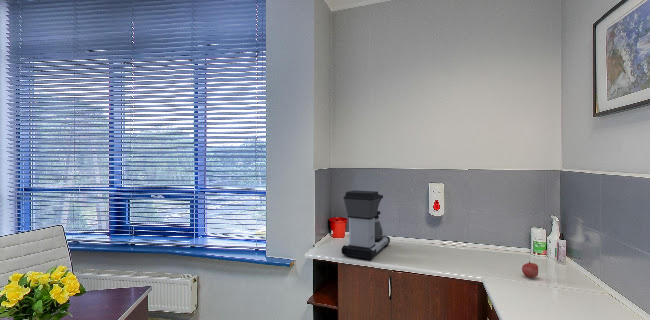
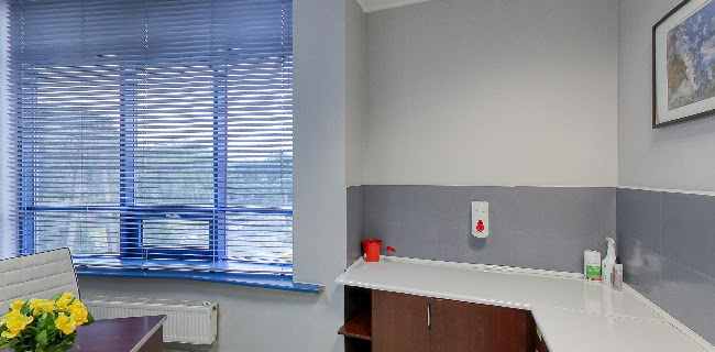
- coffee maker [340,189,391,261]
- apple [521,261,539,279]
